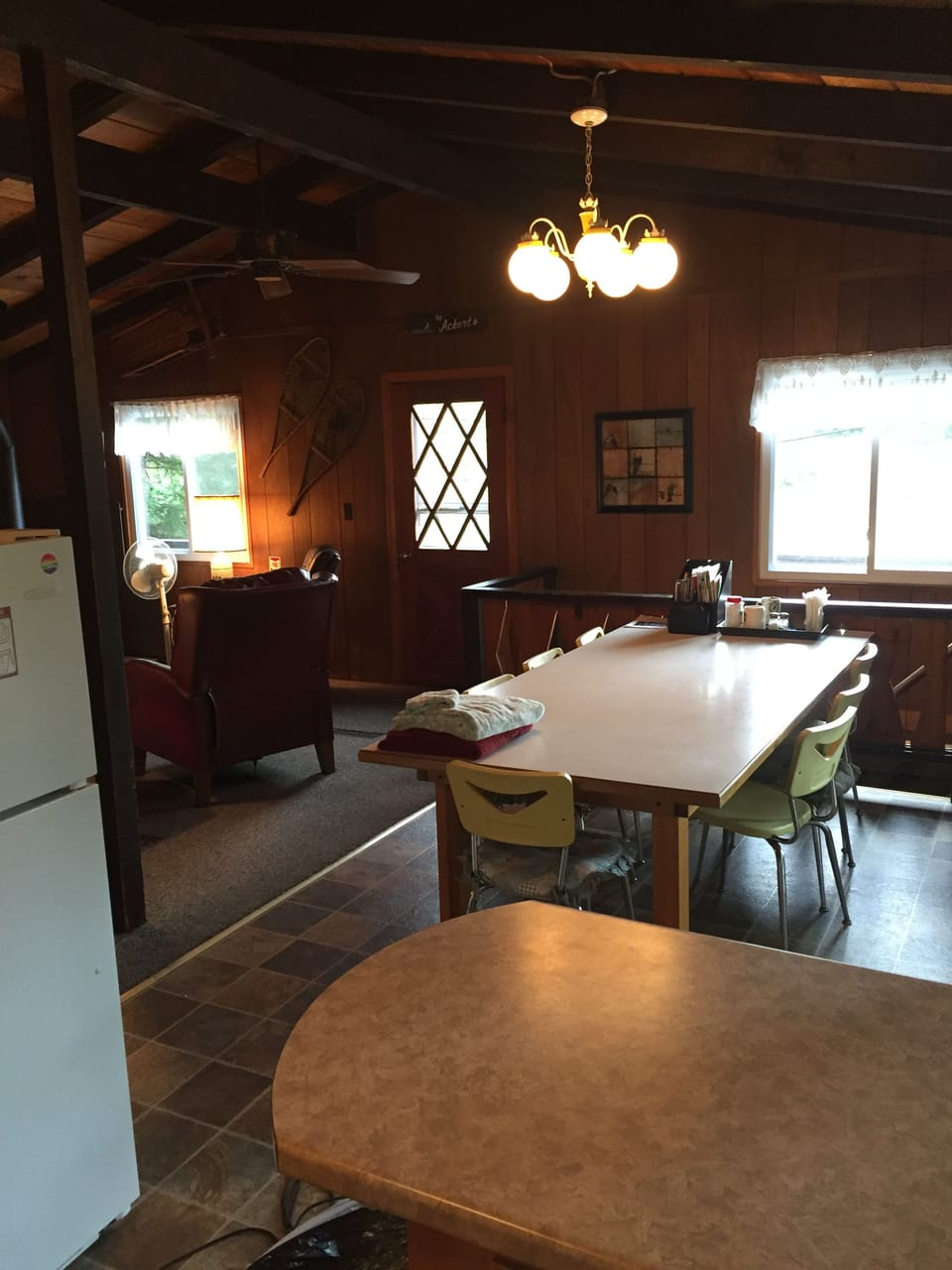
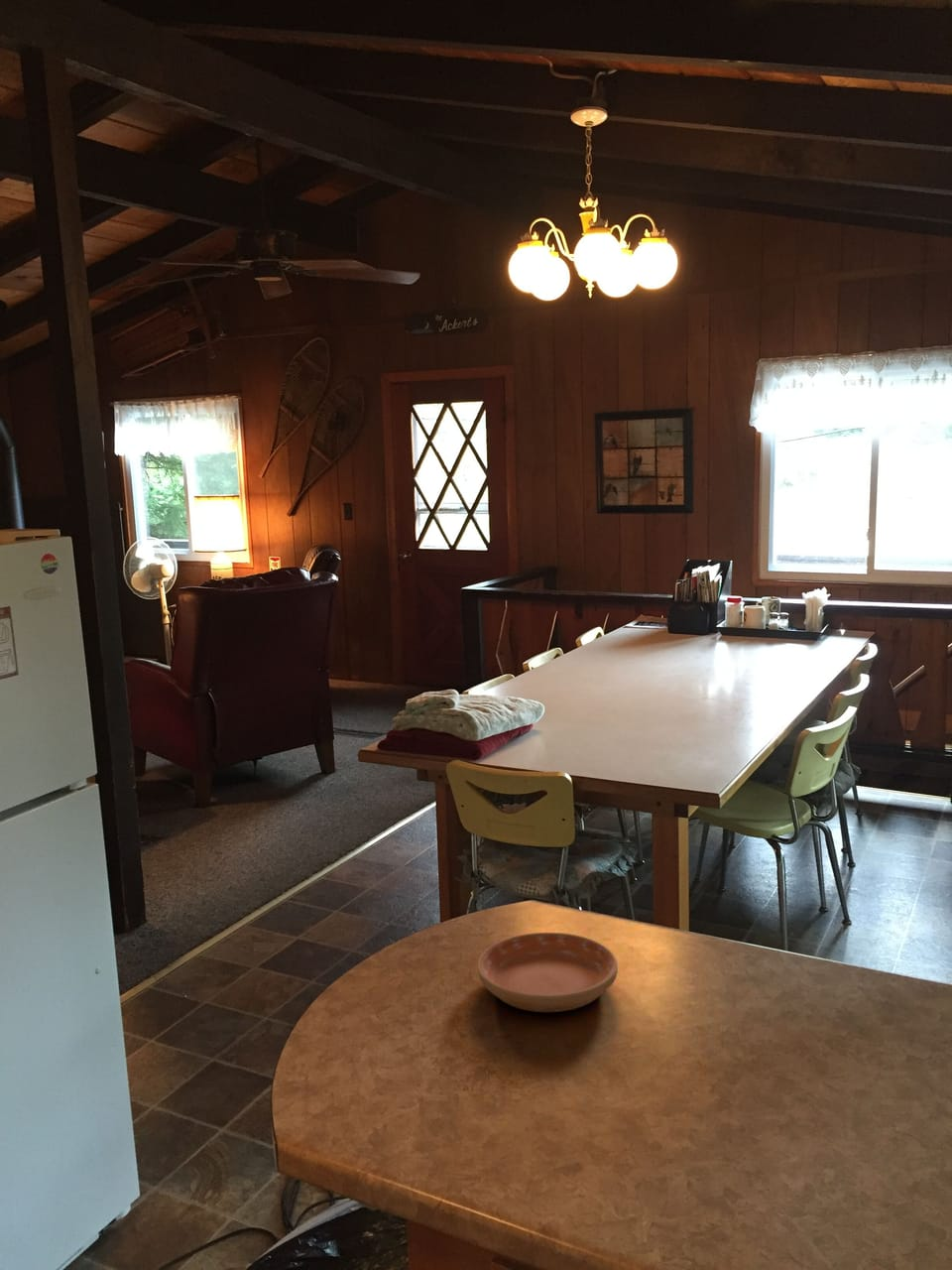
+ saucer [476,932,619,1013]
